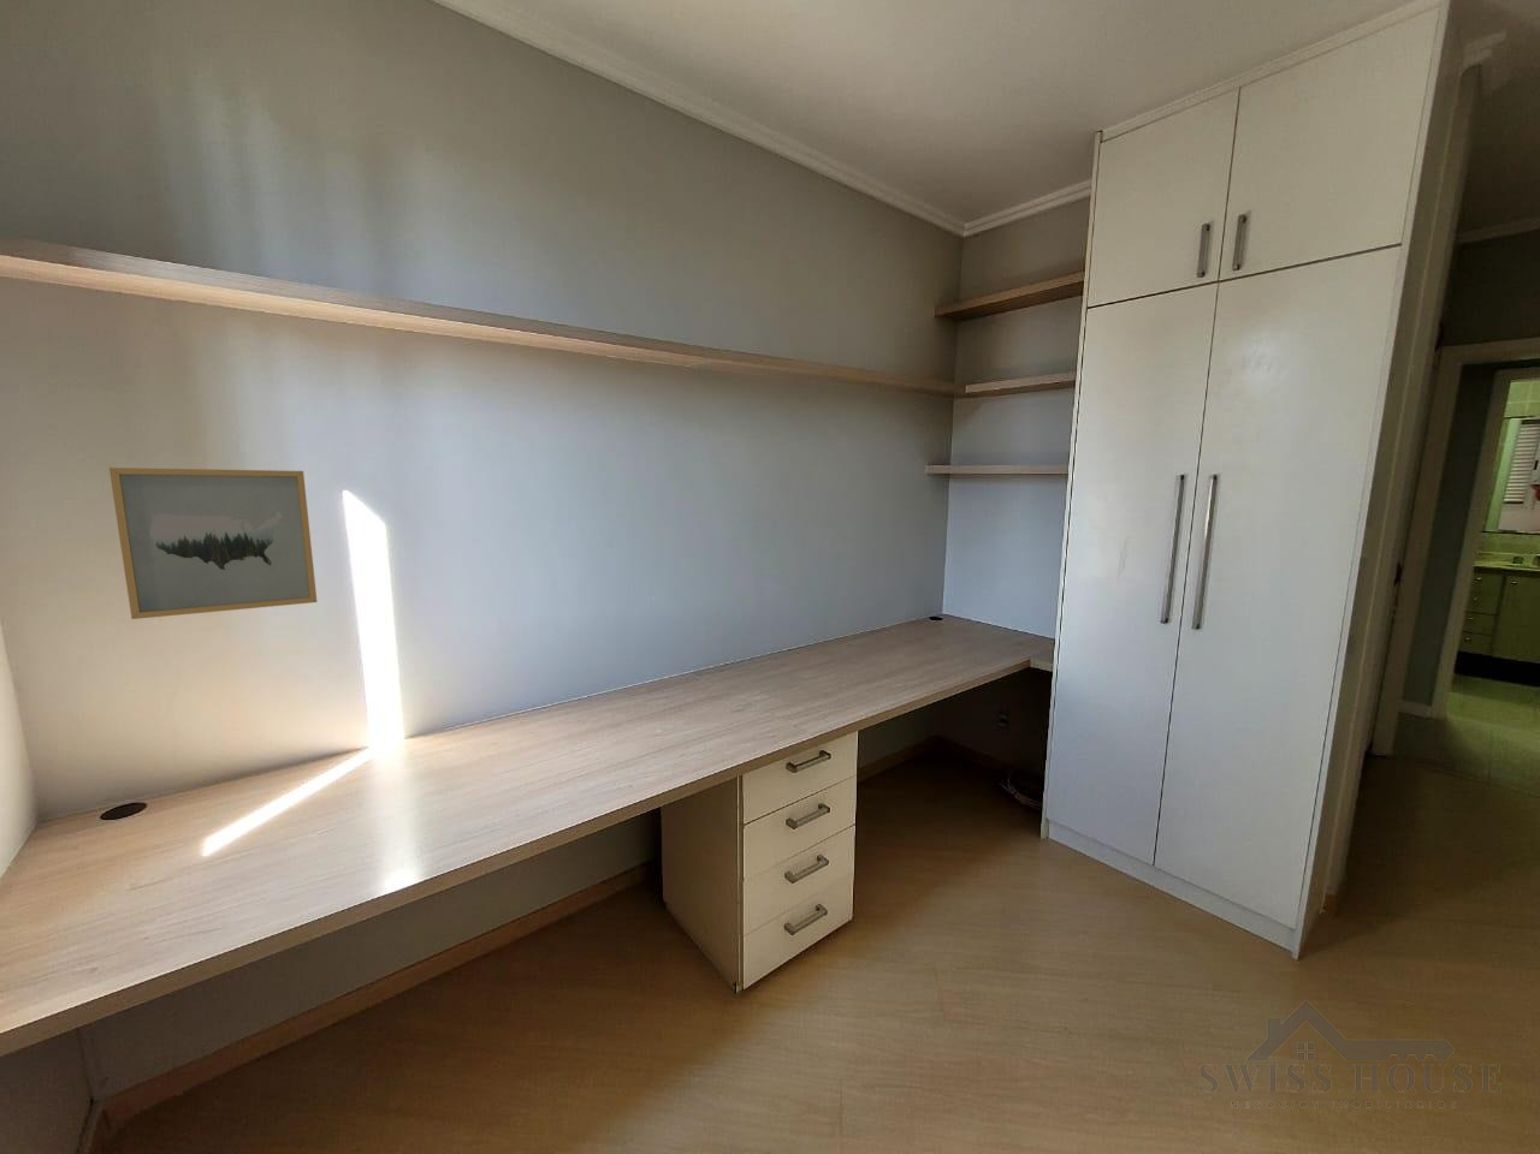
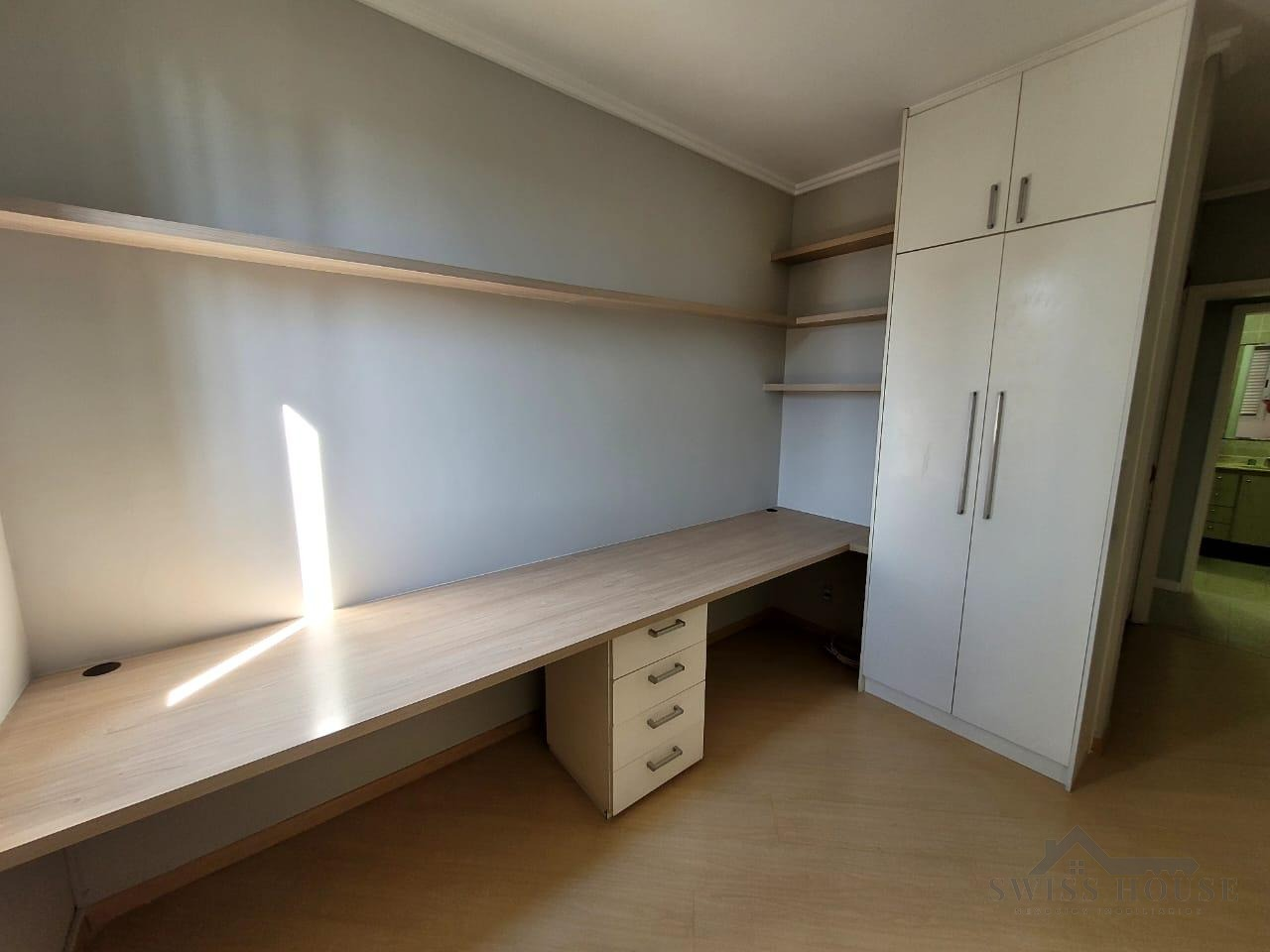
- wall art [108,467,318,621]
